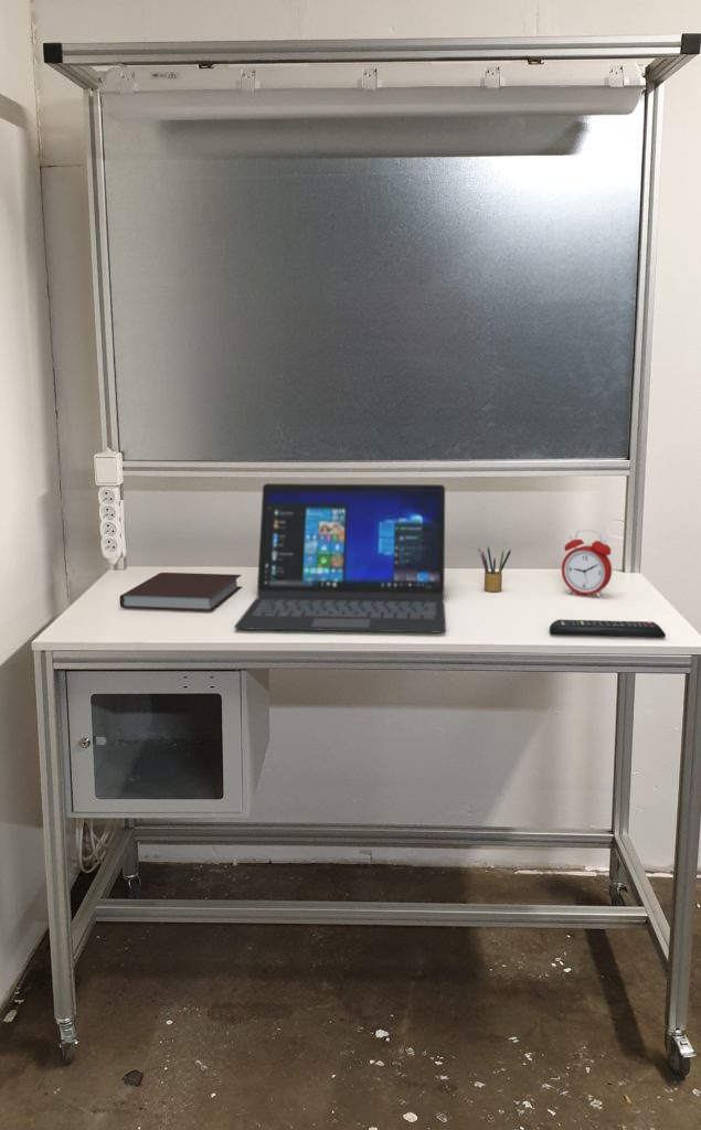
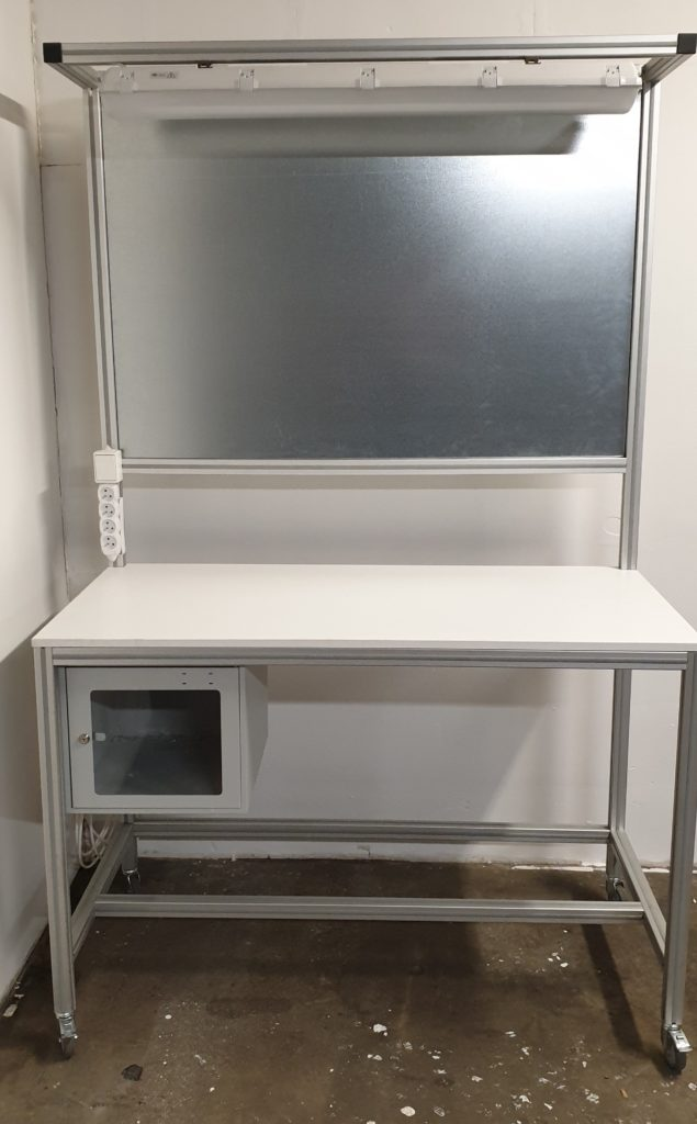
- alarm clock [561,529,613,598]
- remote control [549,618,667,638]
- laptop [234,482,447,633]
- pencil box [477,546,512,593]
- notebook [118,572,243,612]
